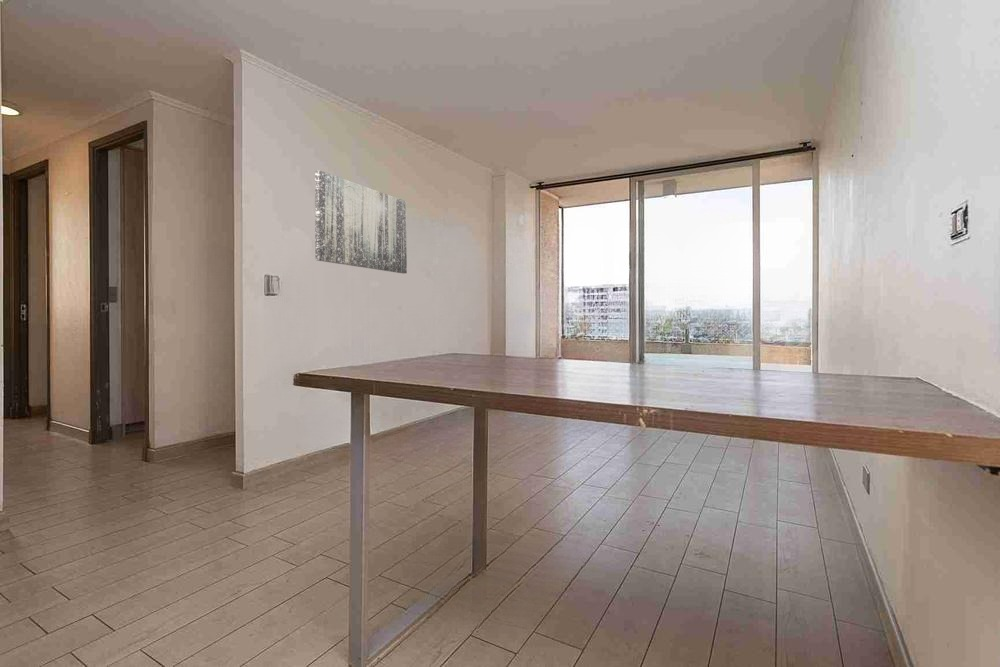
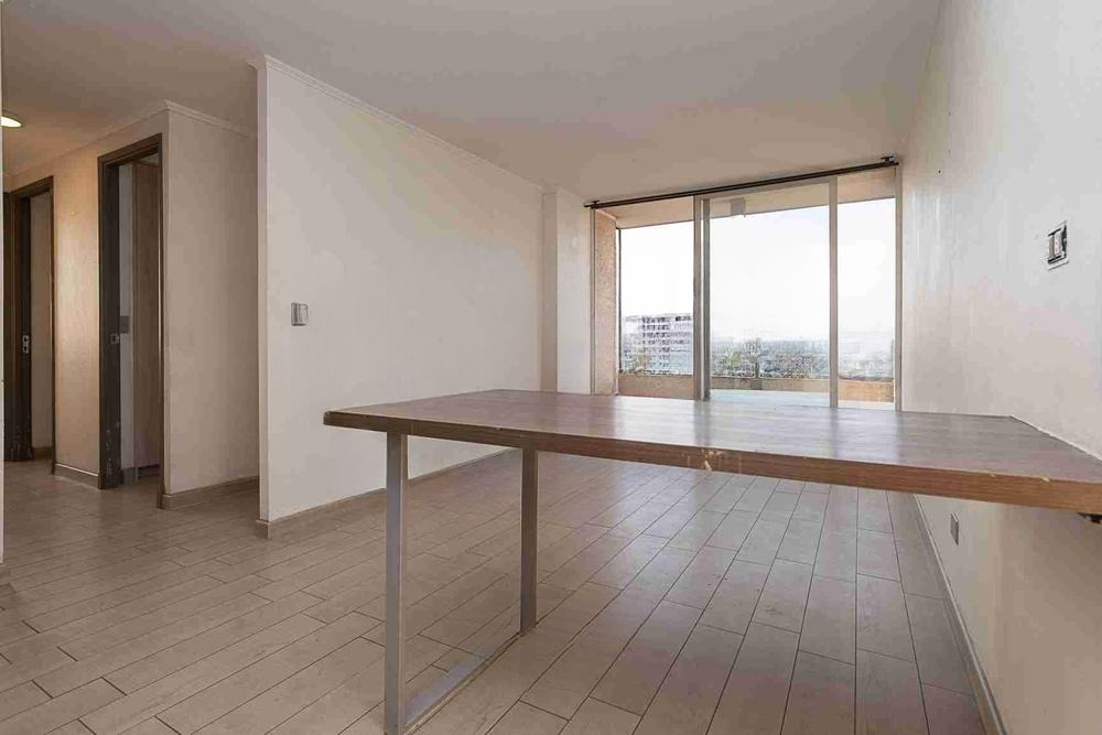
- wall art [314,169,408,275]
